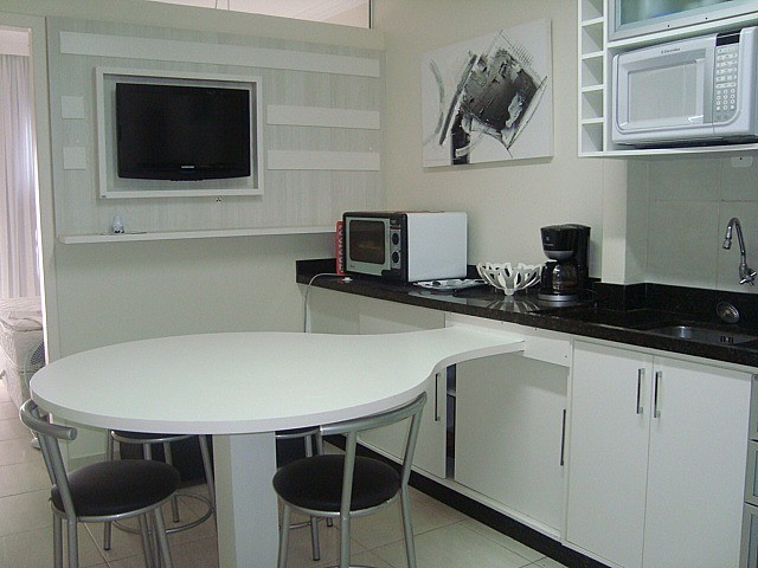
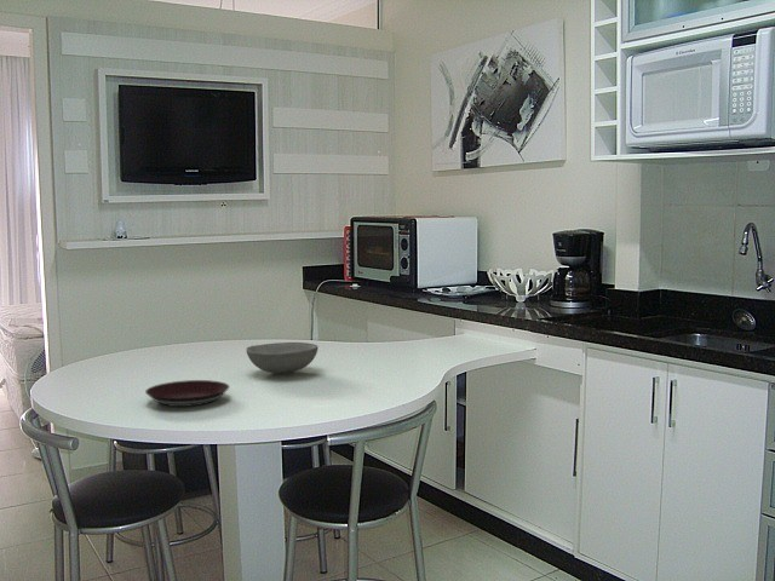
+ plate [144,379,230,408]
+ bowl [245,341,320,374]
